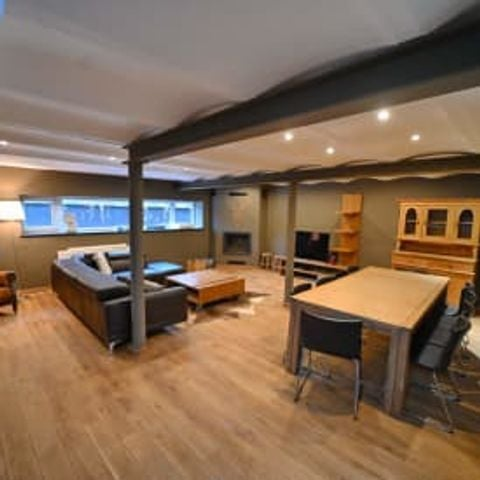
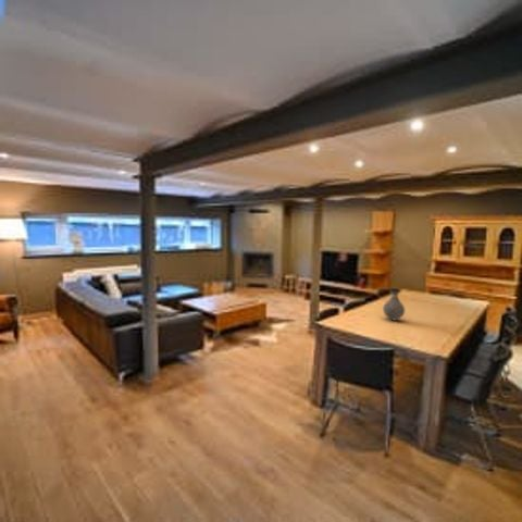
+ vase [382,287,406,322]
